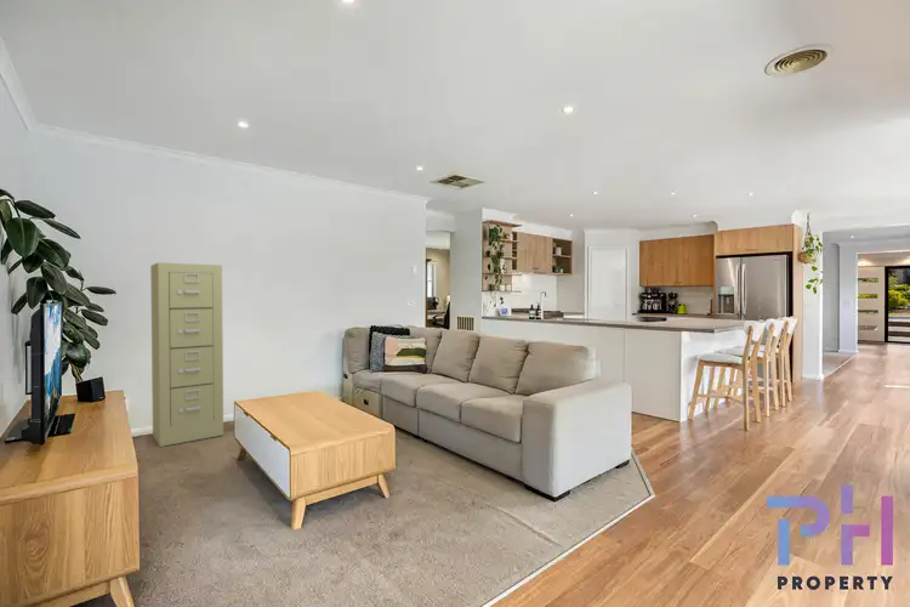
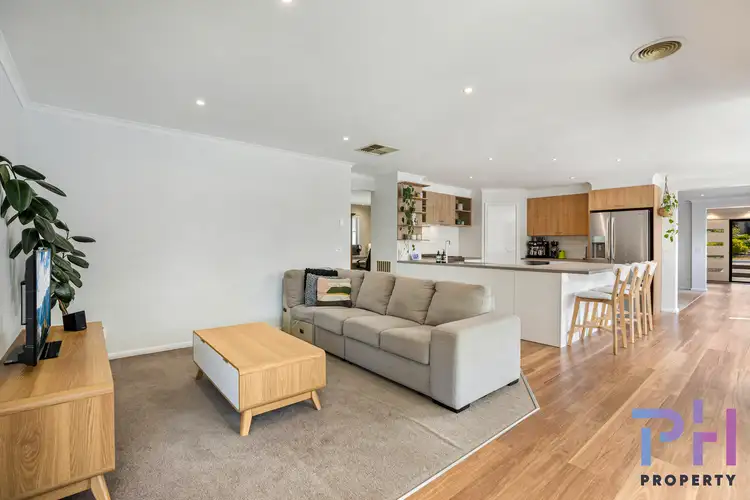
- filing cabinet [149,261,224,448]
